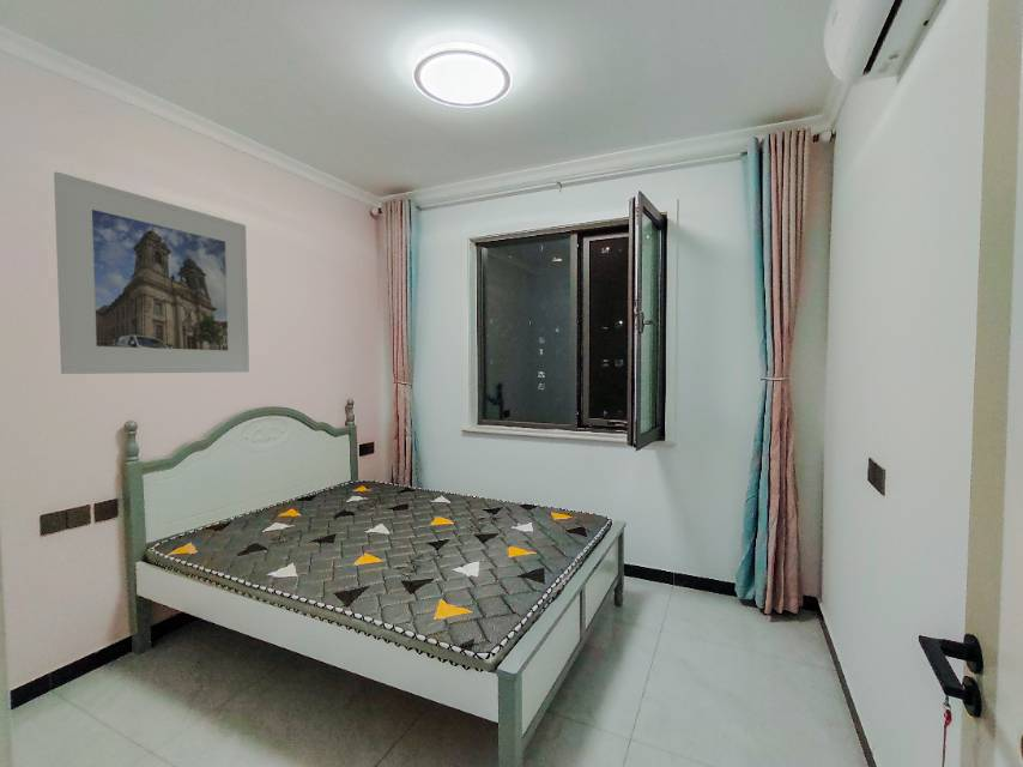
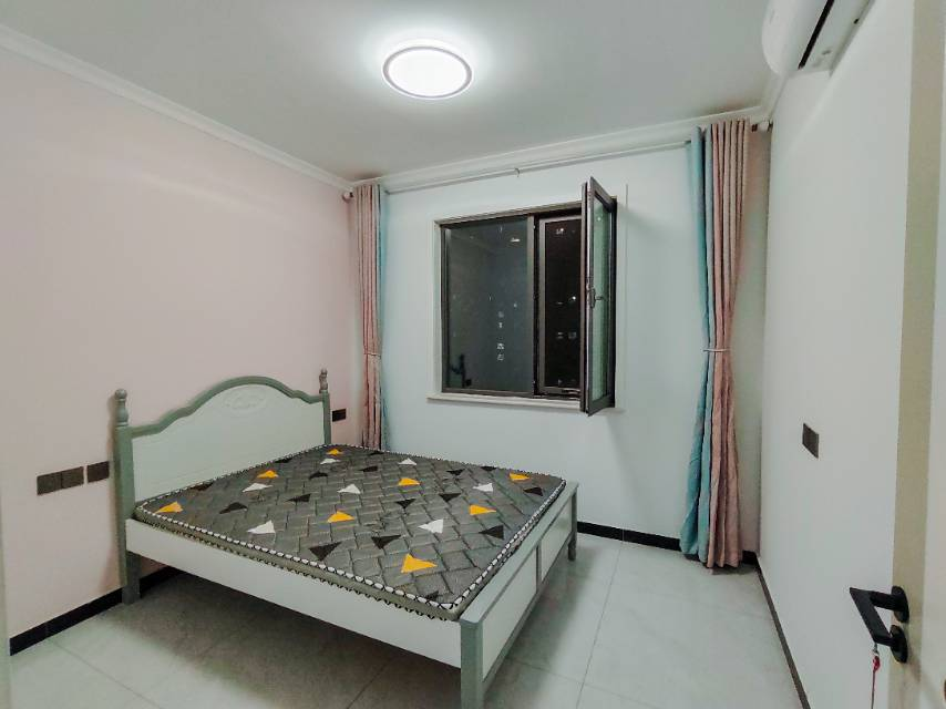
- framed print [53,170,250,375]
